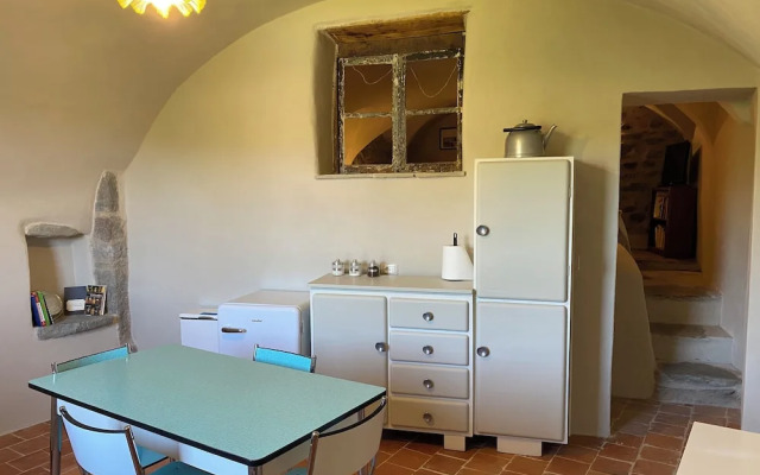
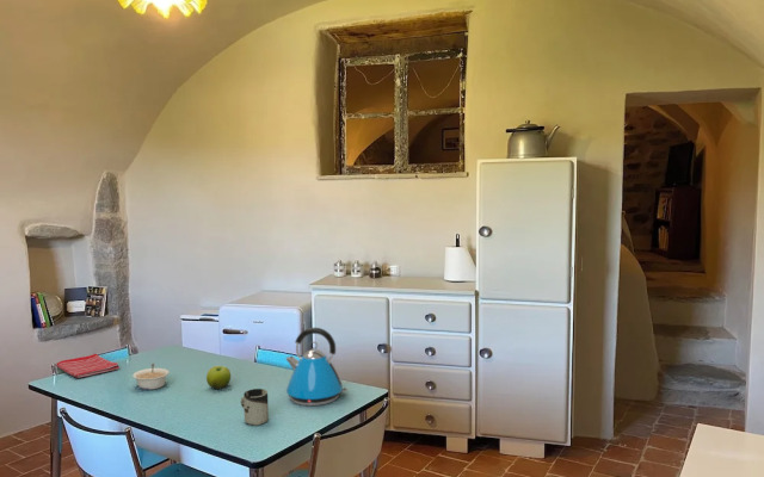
+ cup [240,388,270,427]
+ dish towel [55,353,121,379]
+ kettle [284,327,349,407]
+ fruit [205,365,232,390]
+ legume [131,363,171,391]
